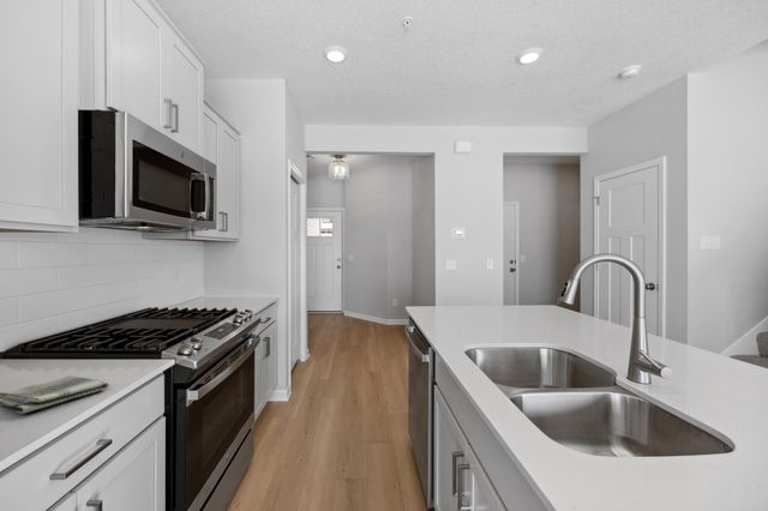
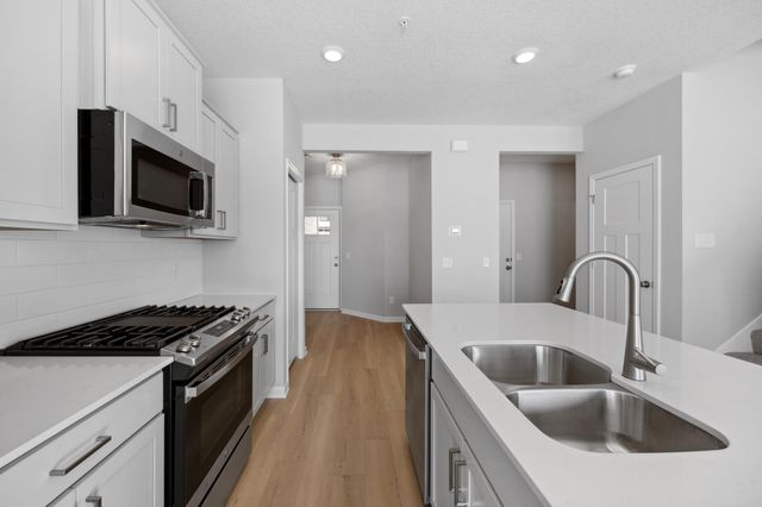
- dish towel [0,375,110,415]
